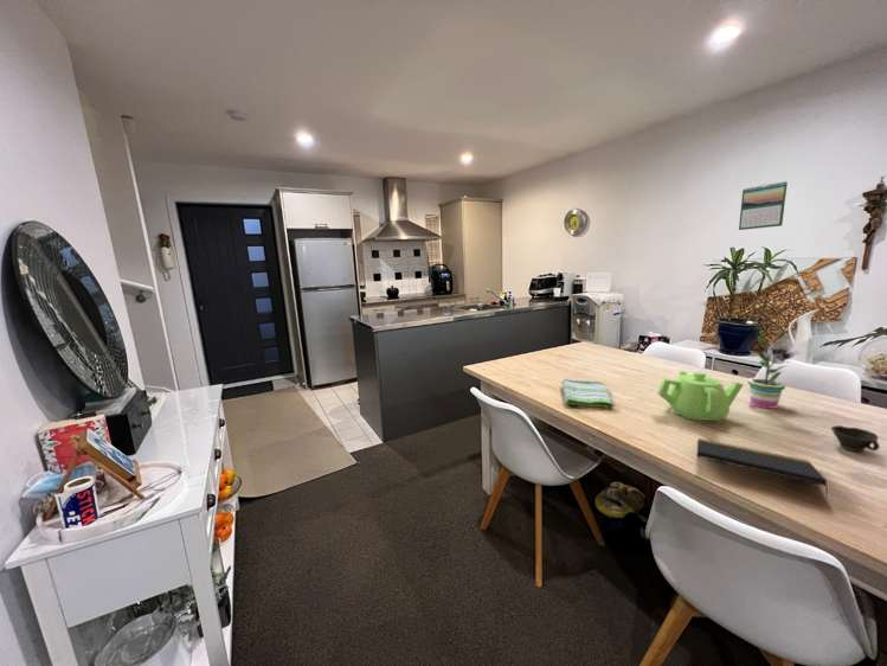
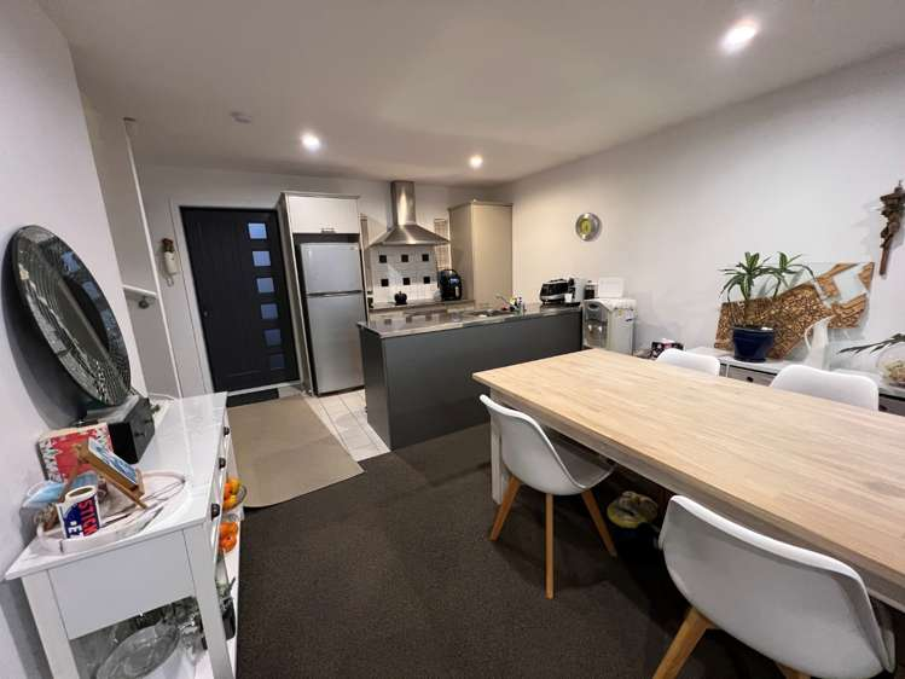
- teapot [656,370,745,422]
- calendar [738,180,789,231]
- cup [830,424,880,453]
- notepad [696,437,829,500]
- dish towel [560,378,615,409]
- potted plant [746,320,802,409]
